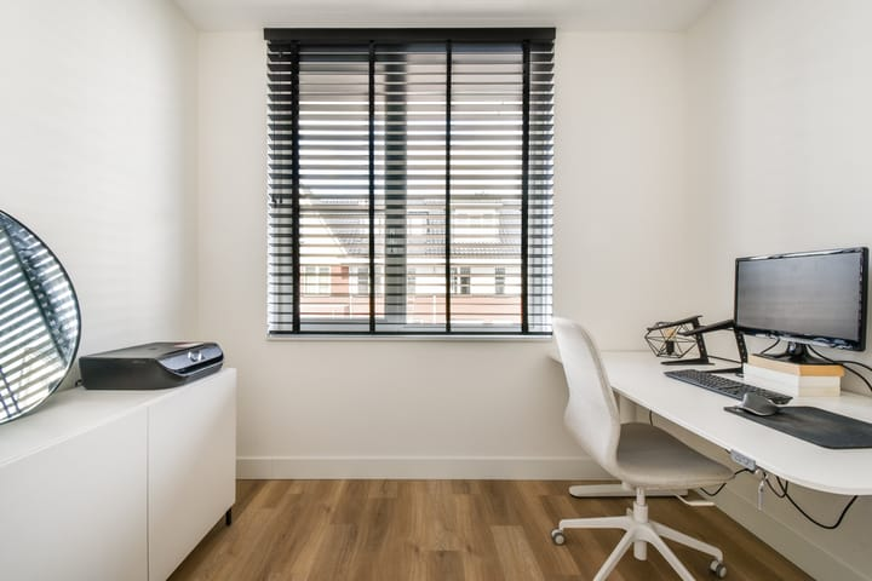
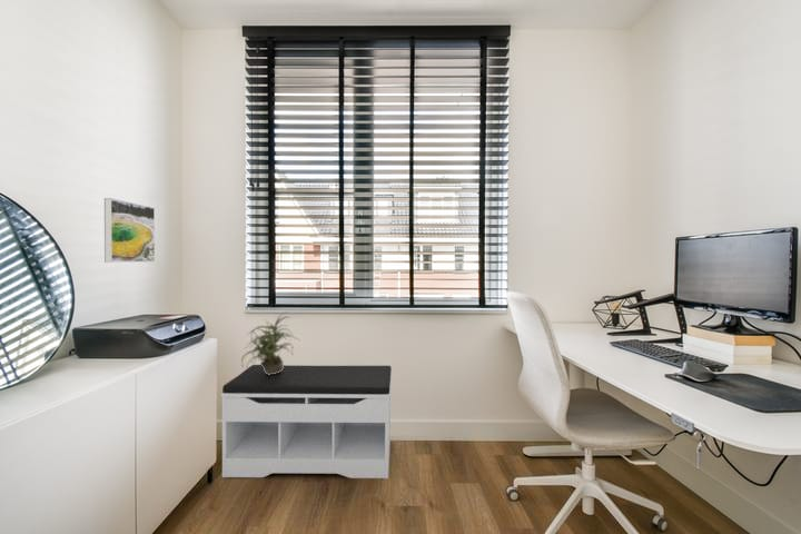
+ bench [220,364,393,479]
+ potted plant [240,310,299,375]
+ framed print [103,197,156,264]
